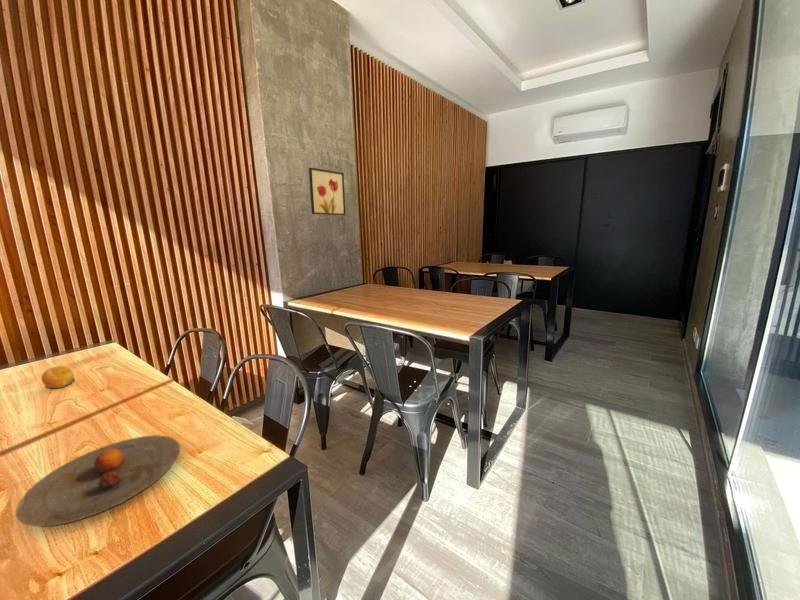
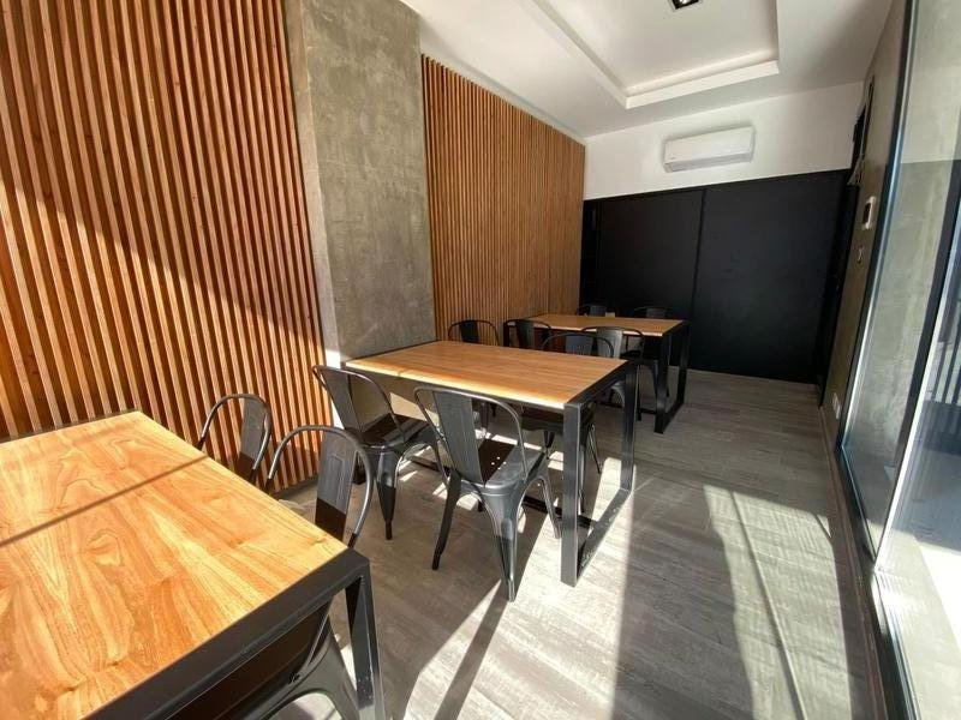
- wall art [308,167,346,216]
- fruit [41,365,75,389]
- plate [15,434,181,528]
